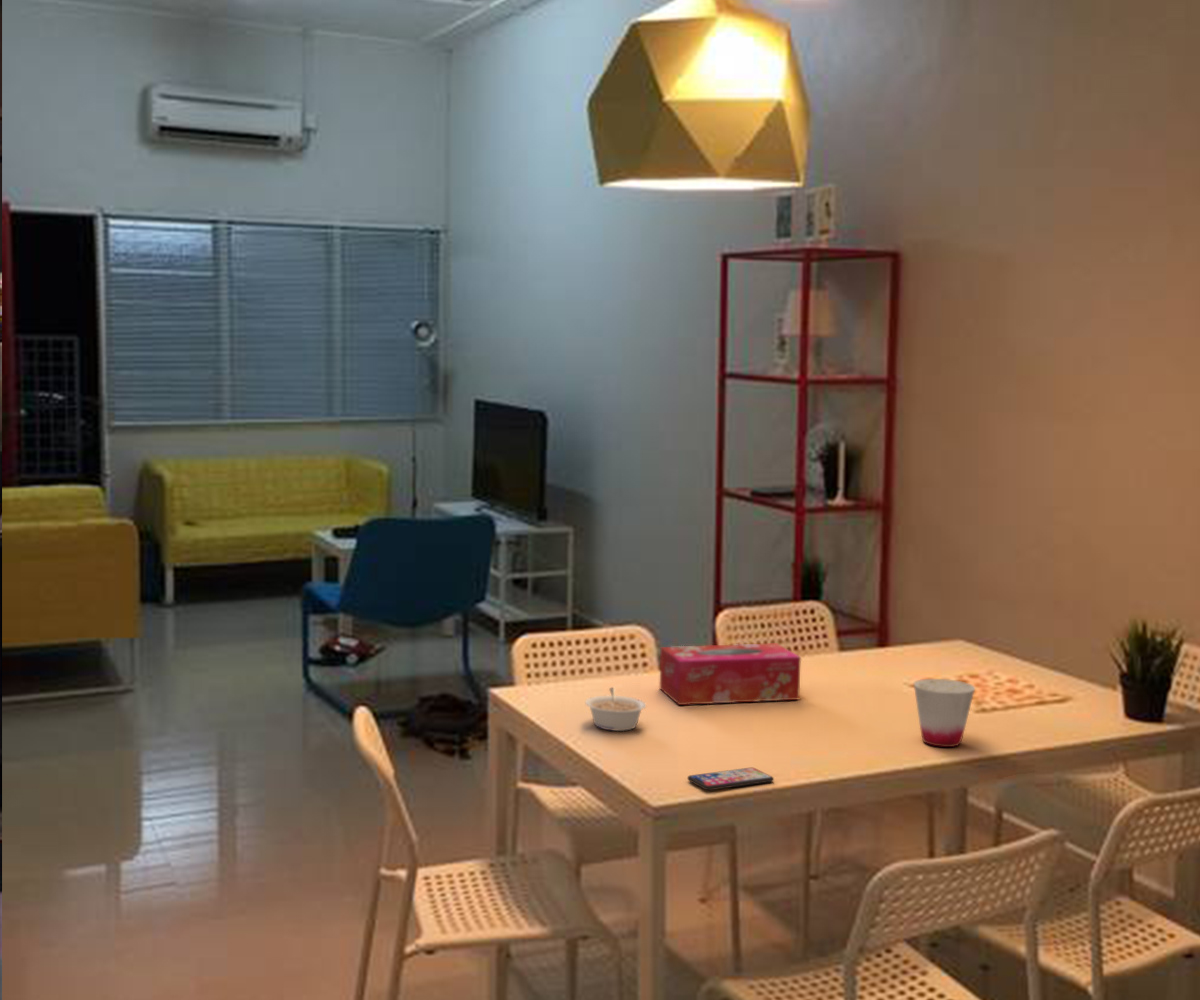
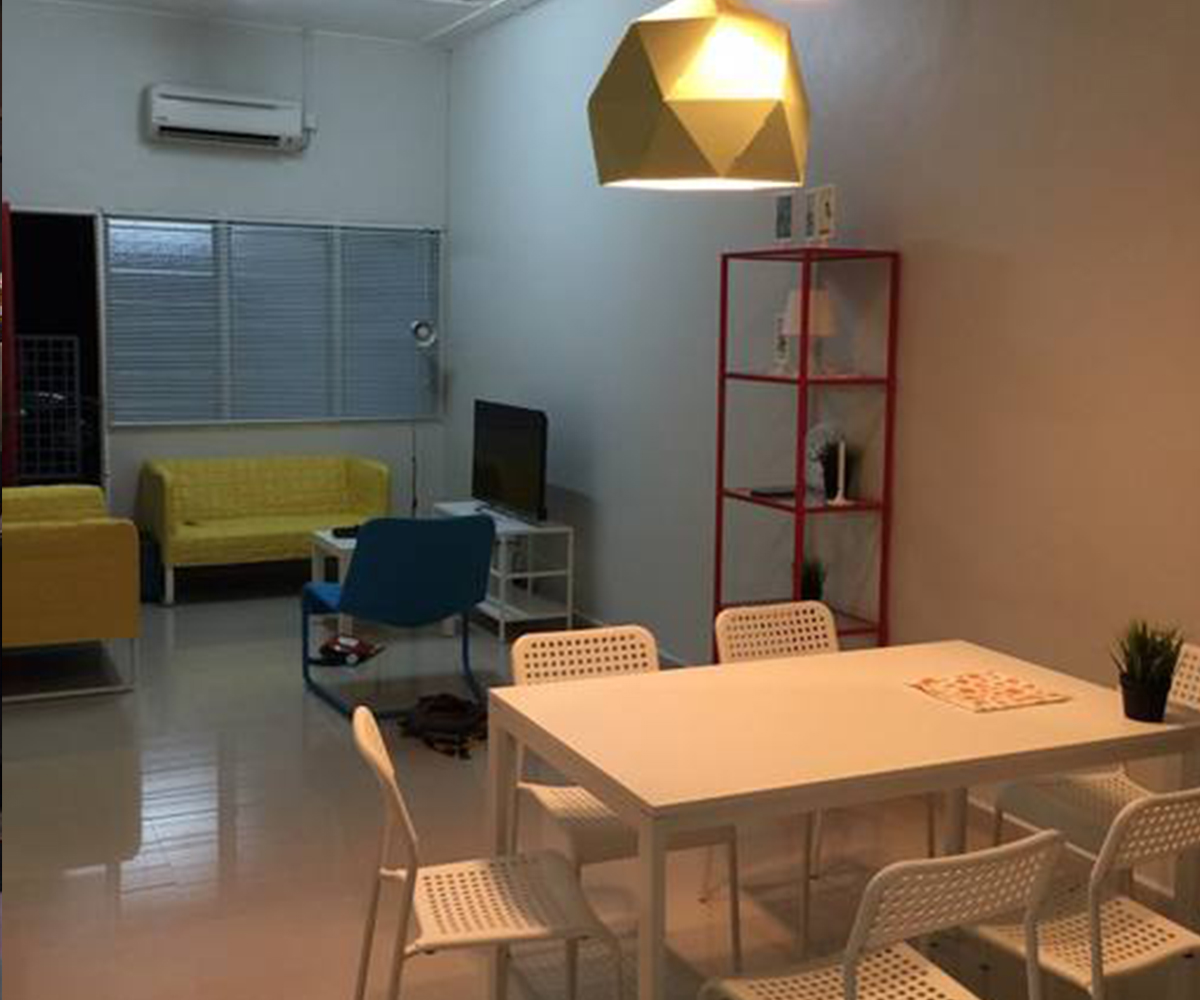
- tissue box [659,642,802,706]
- smartphone [687,767,775,791]
- legume [584,687,647,732]
- cup [913,678,976,748]
